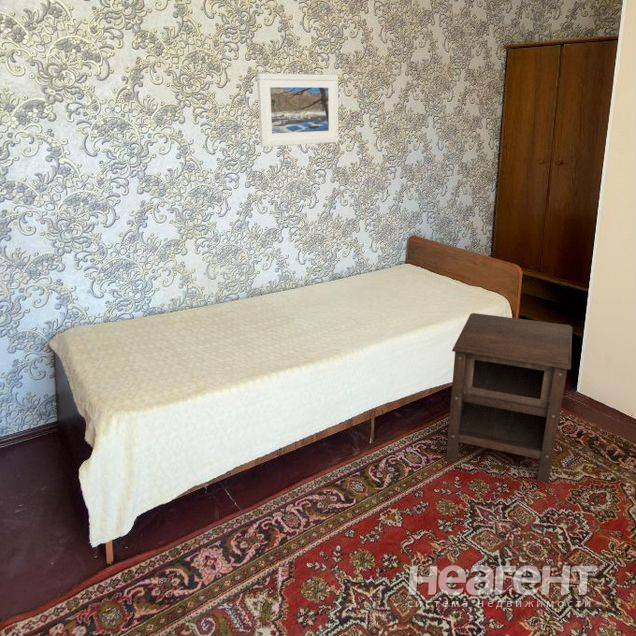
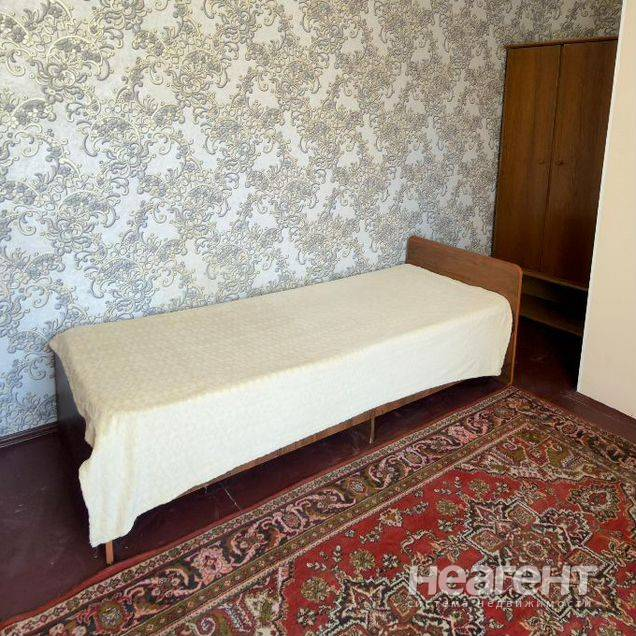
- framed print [256,72,339,148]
- nightstand [445,312,573,484]
